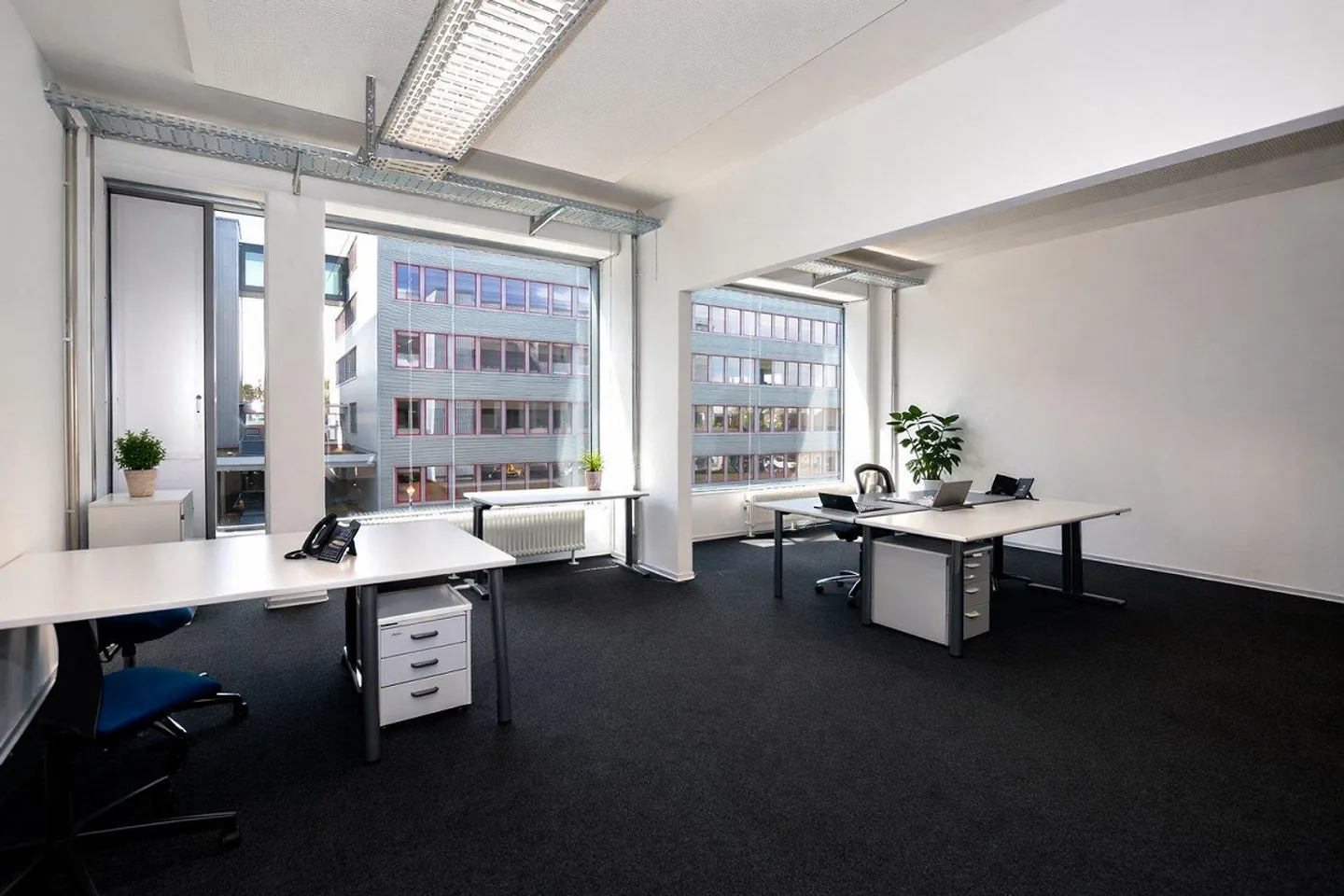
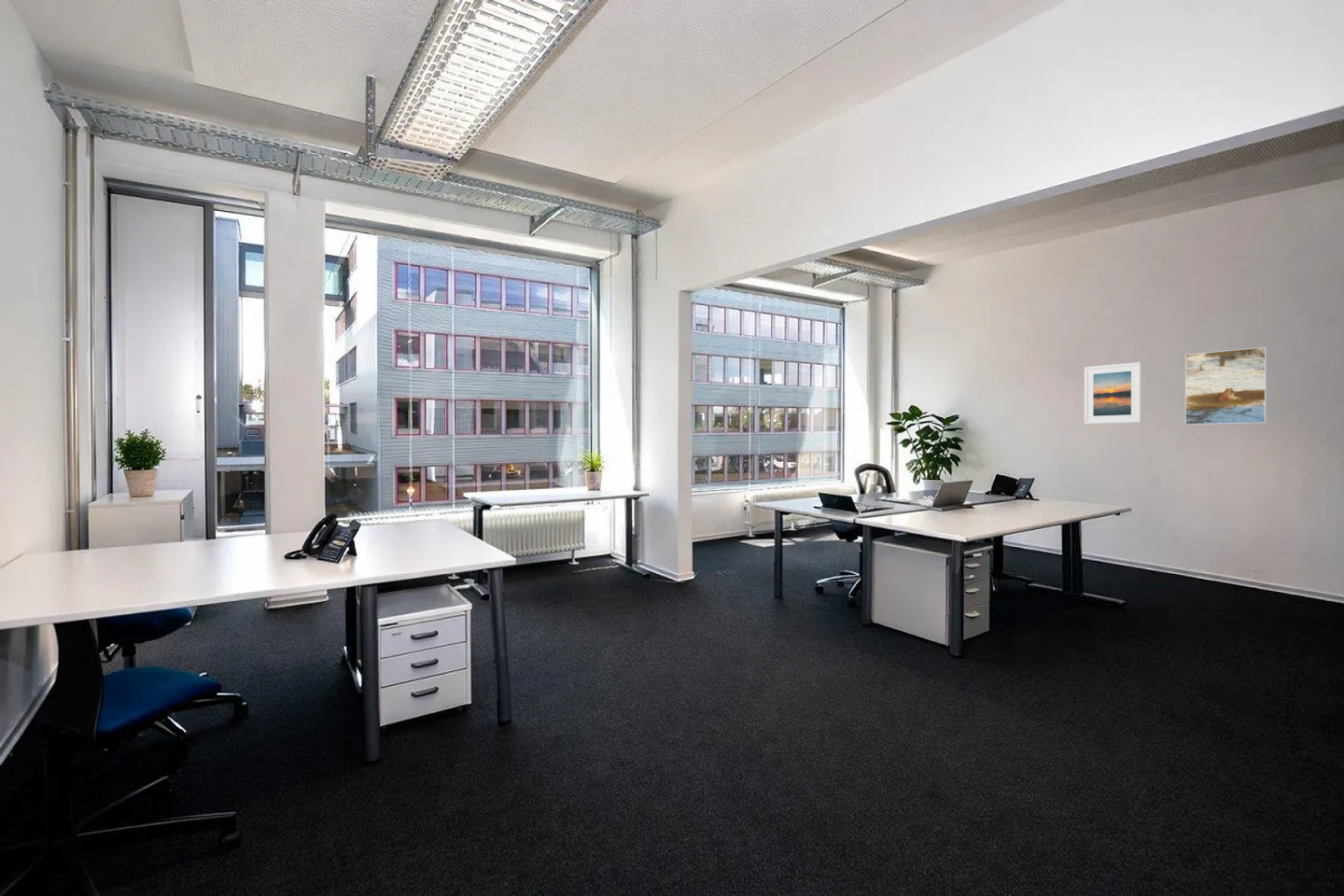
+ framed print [1184,346,1267,426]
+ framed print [1084,361,1142,425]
